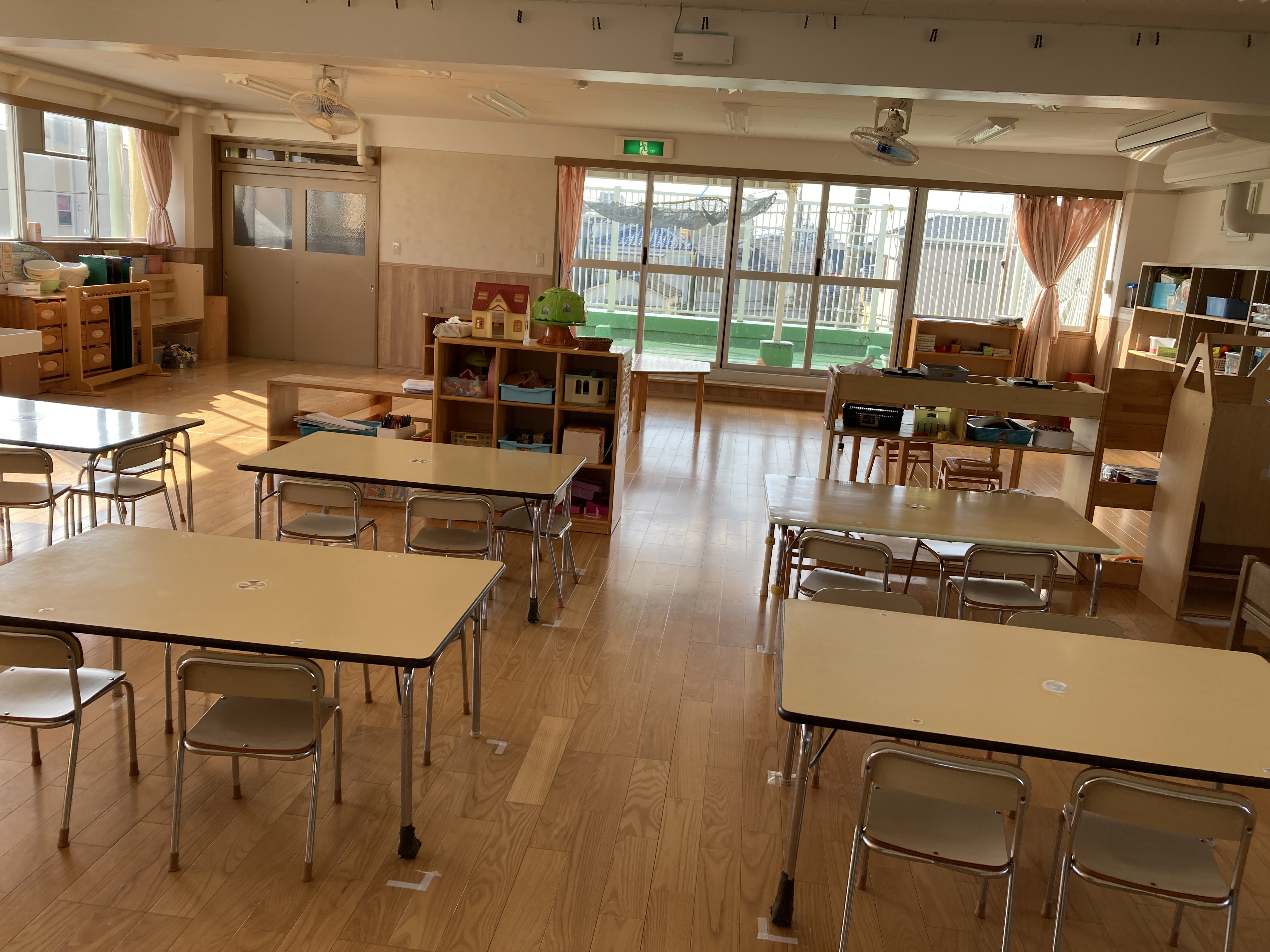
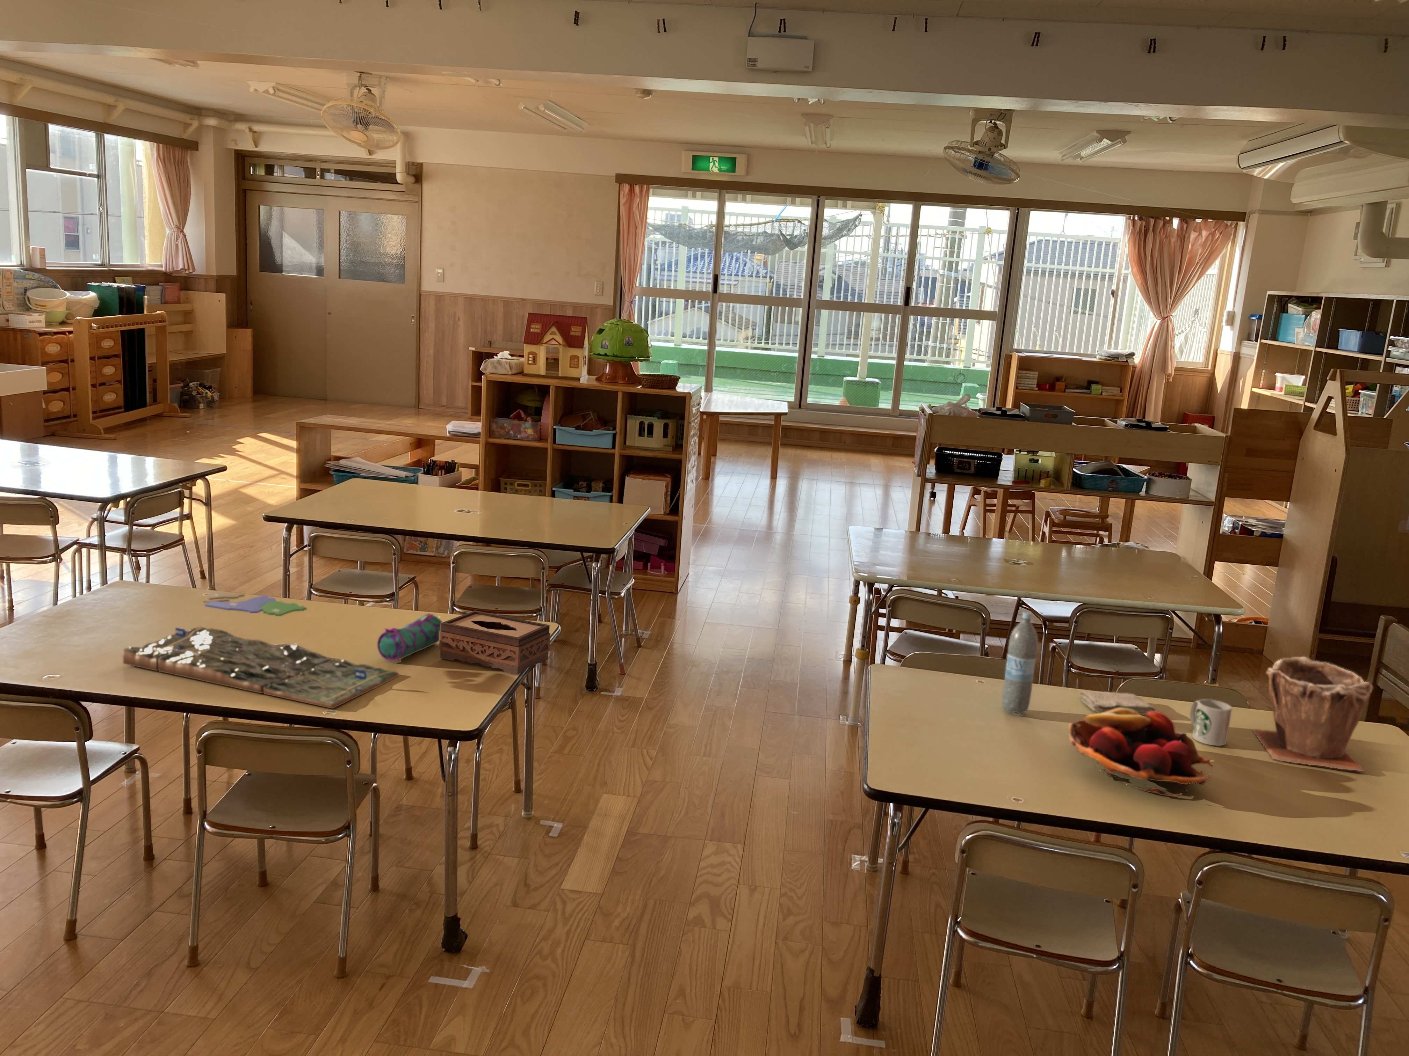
+ board game [122,591,399,709]
+ tissue box [439,610,550,674]
+ pencil case [377,612,443,662]
+ washcloth [1078,691,1156,715]
+ mug [1190,699,1233,747]
+ water bottle [1002,612,1038,714]
+ fruit basket [1068,708,1215,796]
+ plant pot [1251,657,1373,772]
